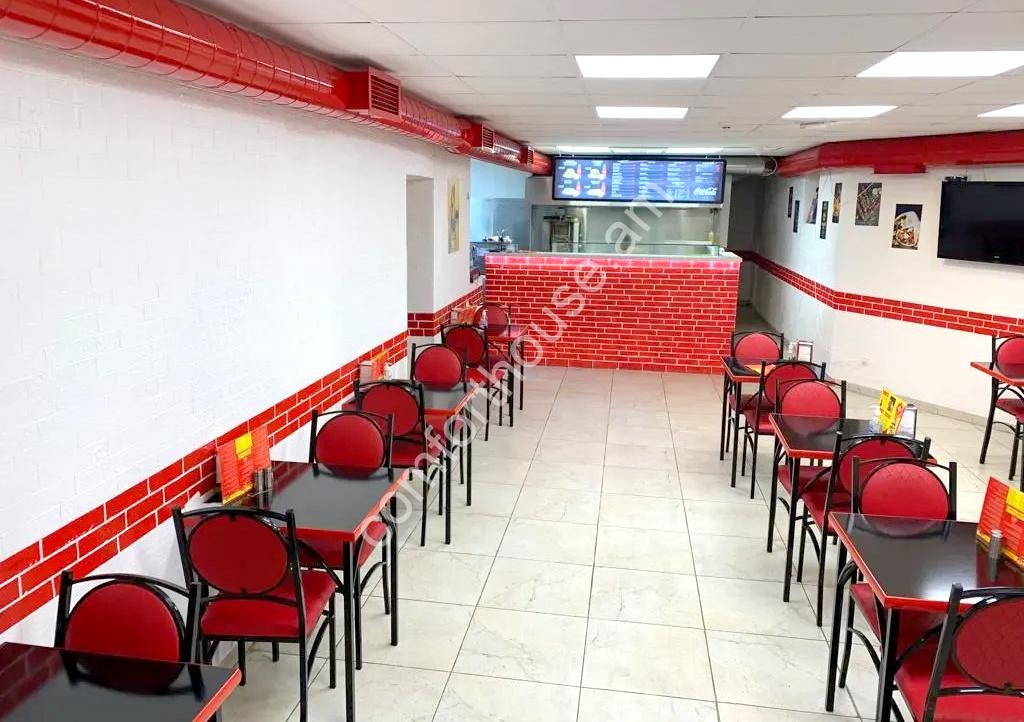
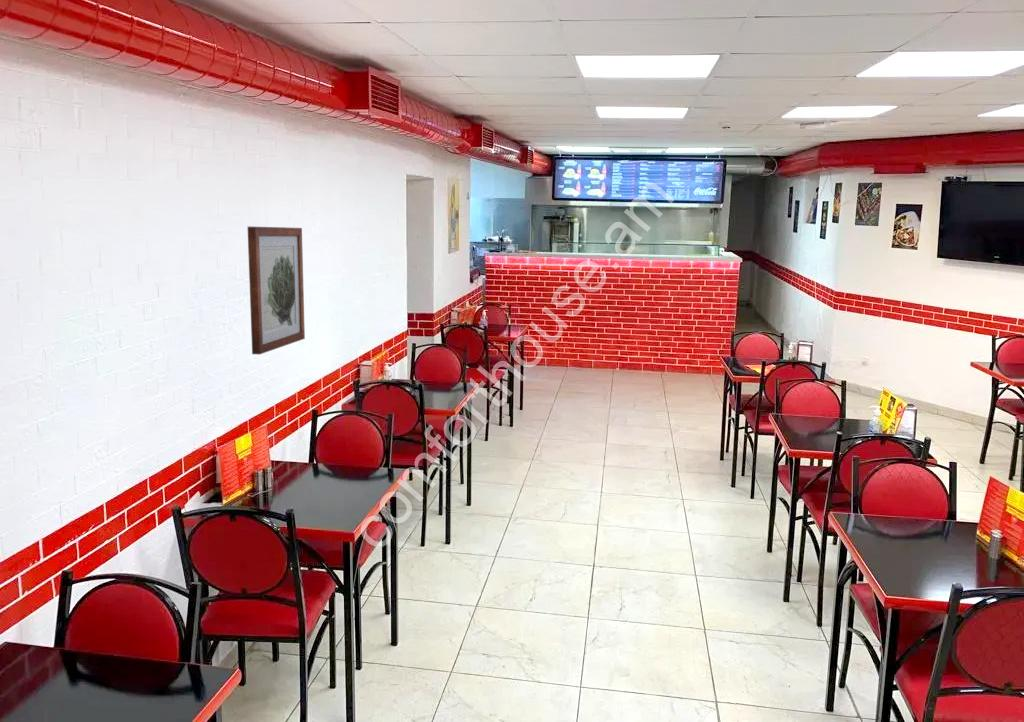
+ wall art [247,226,306,356]
